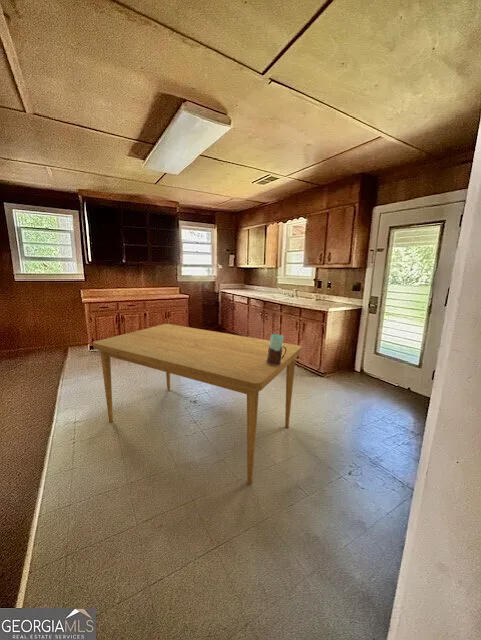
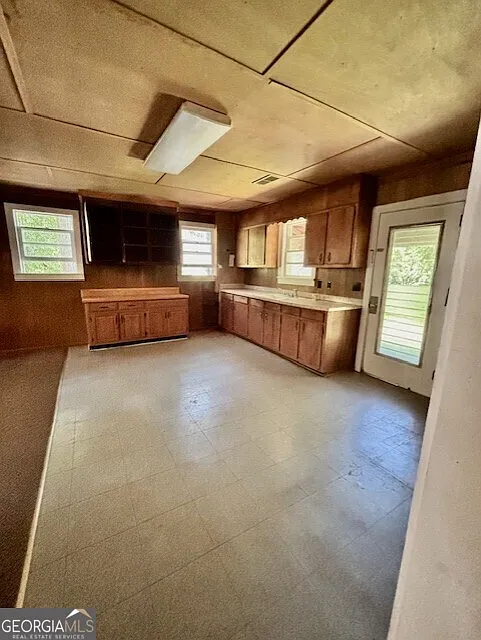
- dining table [92,323,303,485]
- tea glass holder [266,333,287,366]
